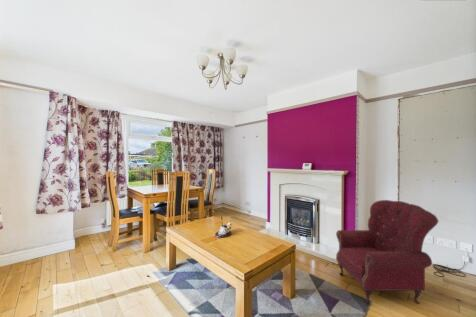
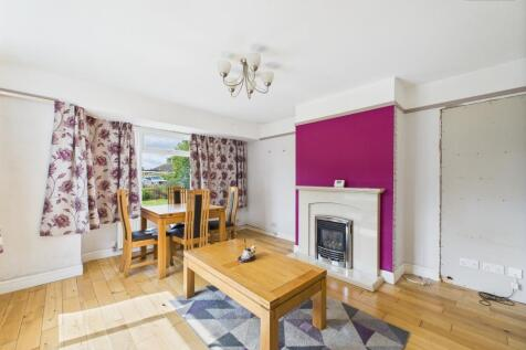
- armchair [335,199,439,305]
